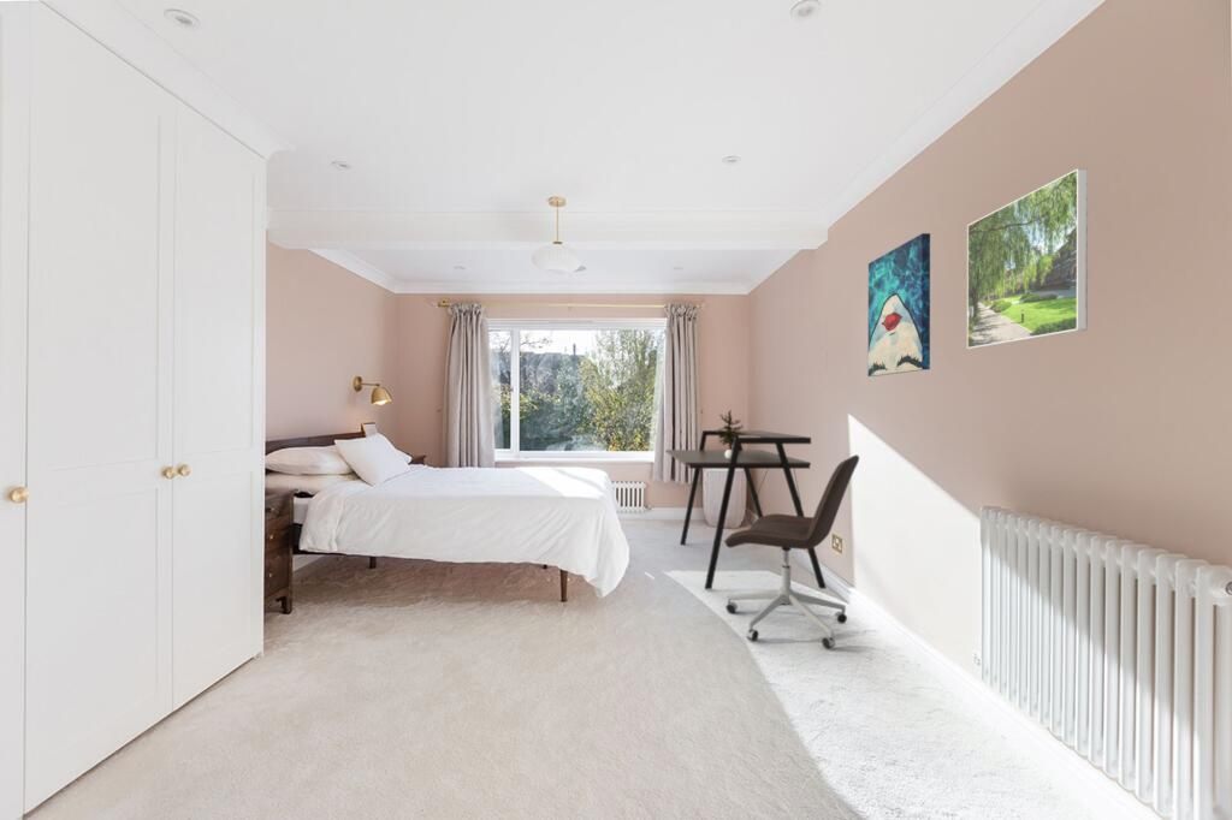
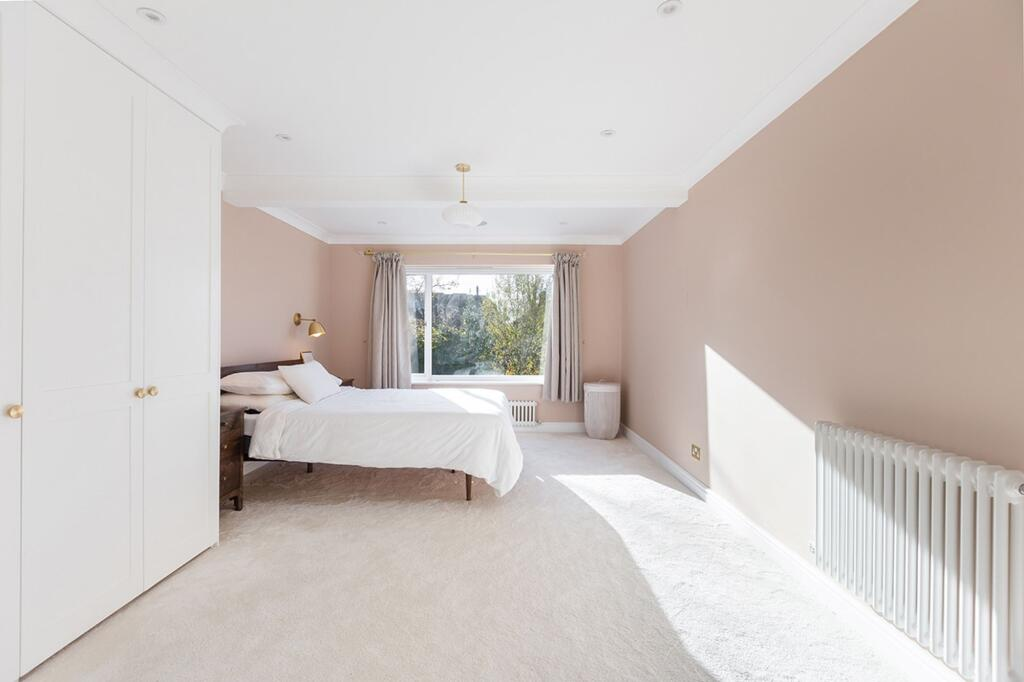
- potted plant [715,409,745,459]
- office chair [723,453,860,649]
- wall art [867,232,931,378]
- desk [664,429,828,590]
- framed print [966,167,1089,350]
